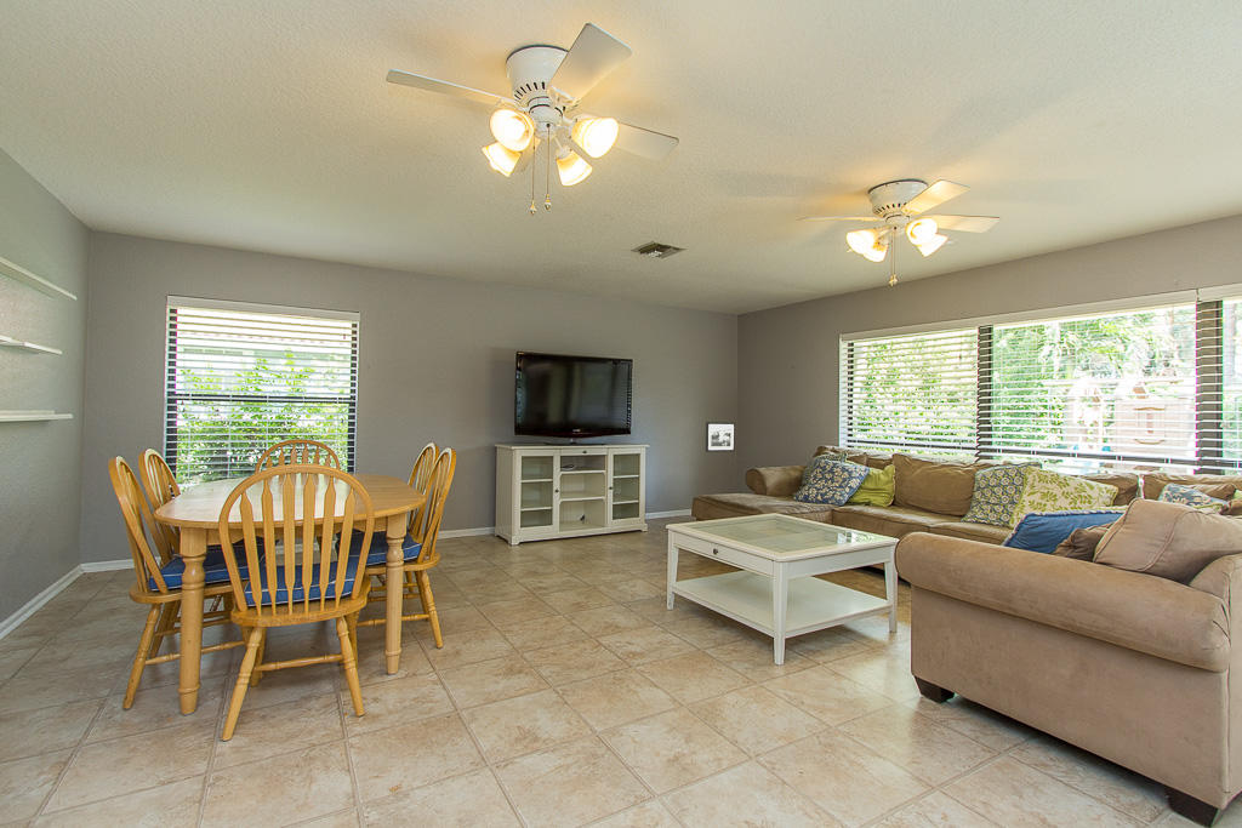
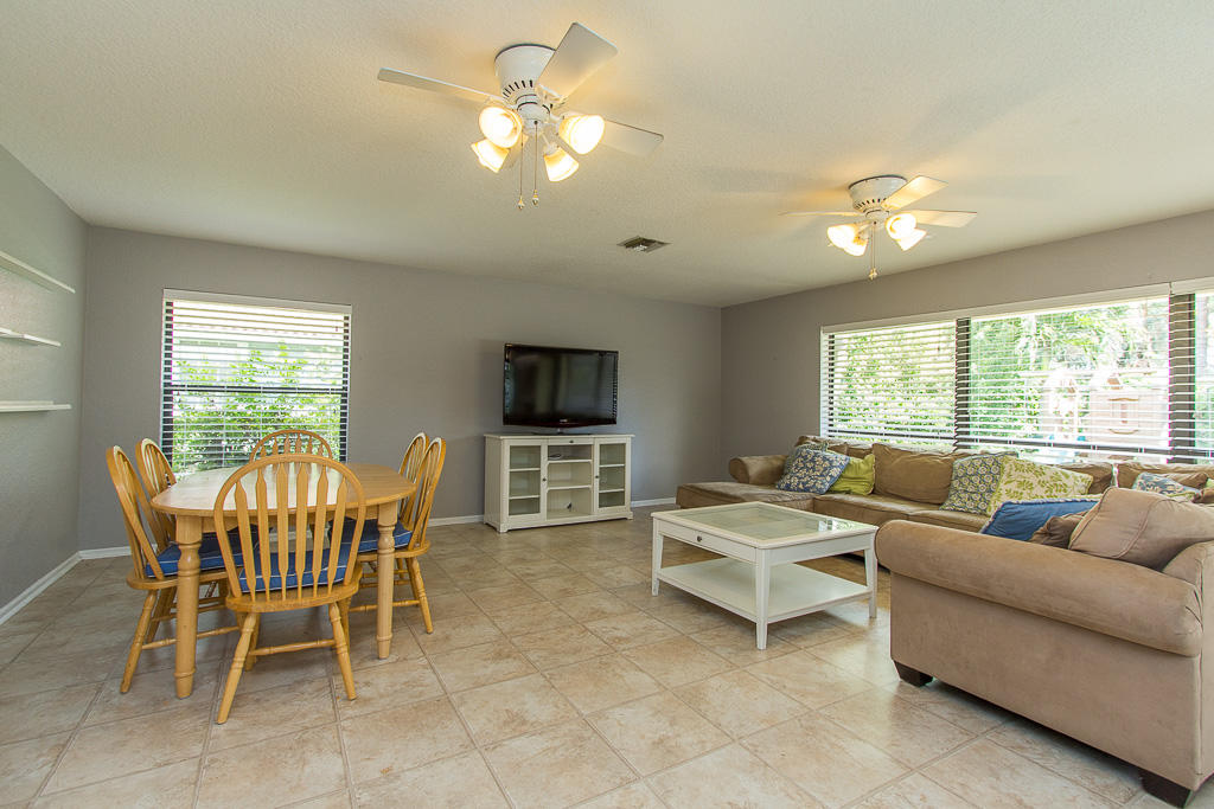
- picture frame [705,421,736,453]
